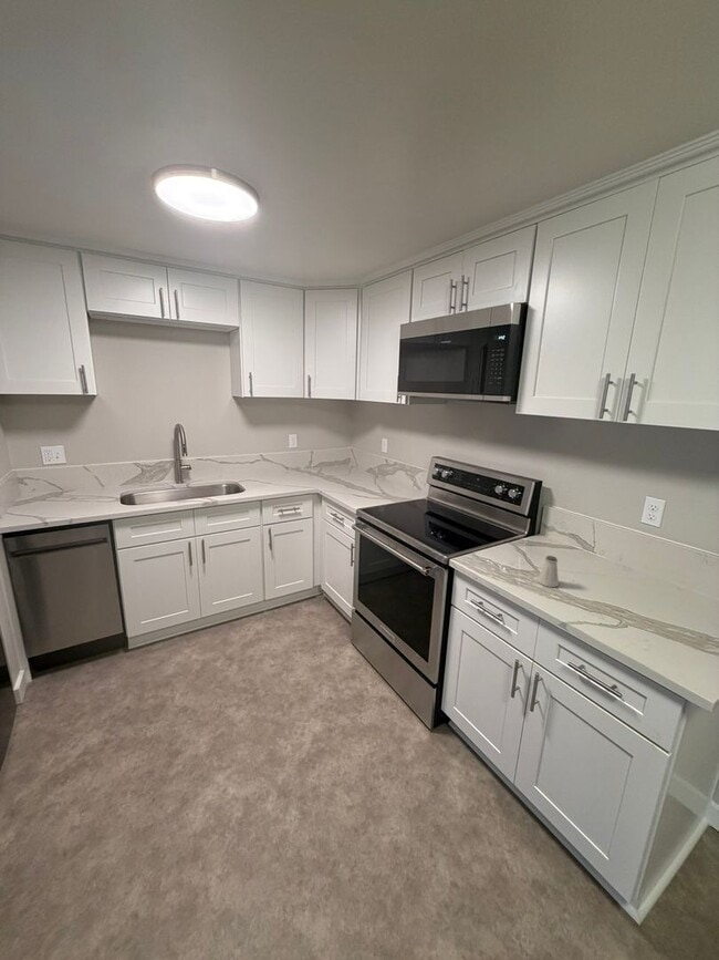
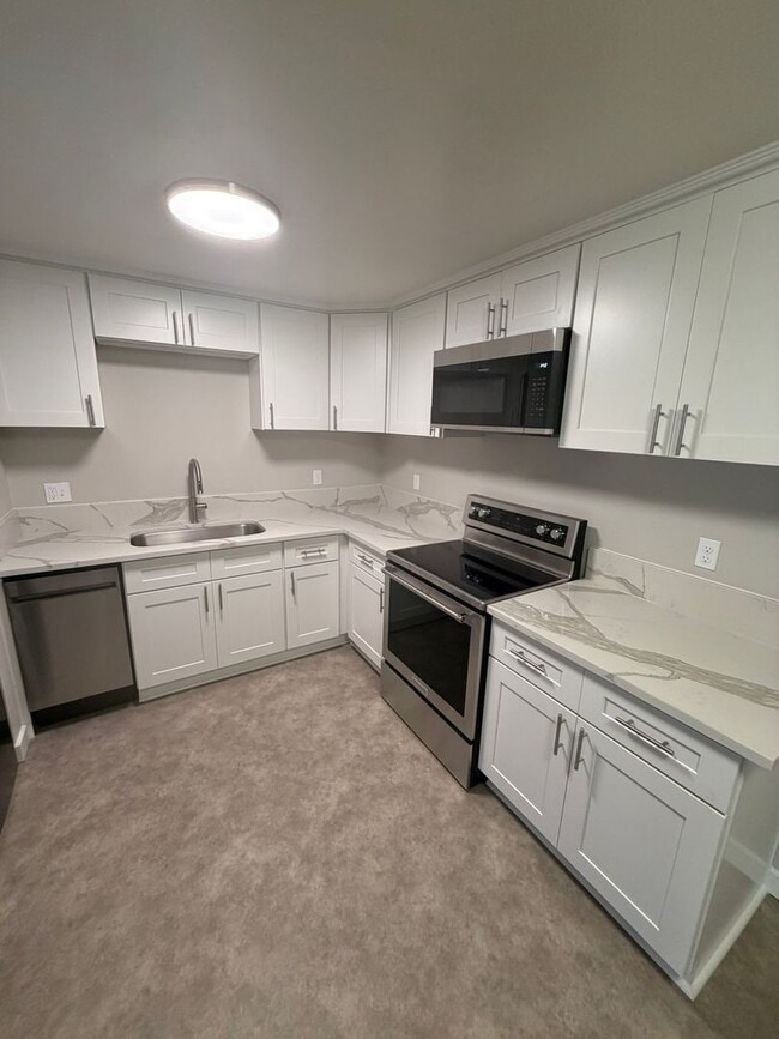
- saltshaker [536,555,560,588]
